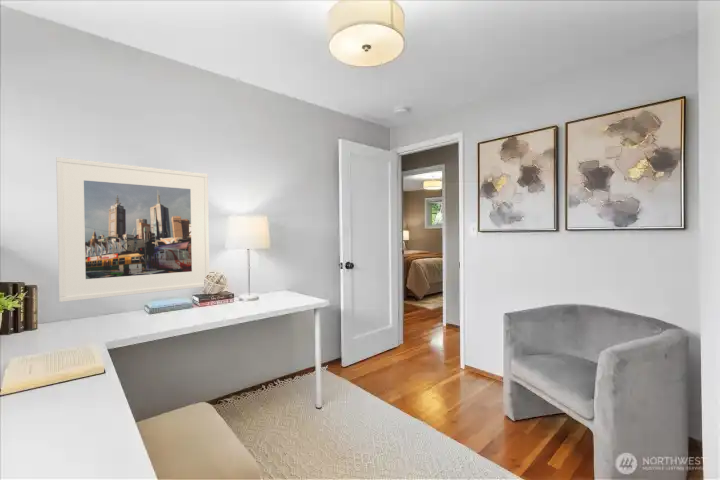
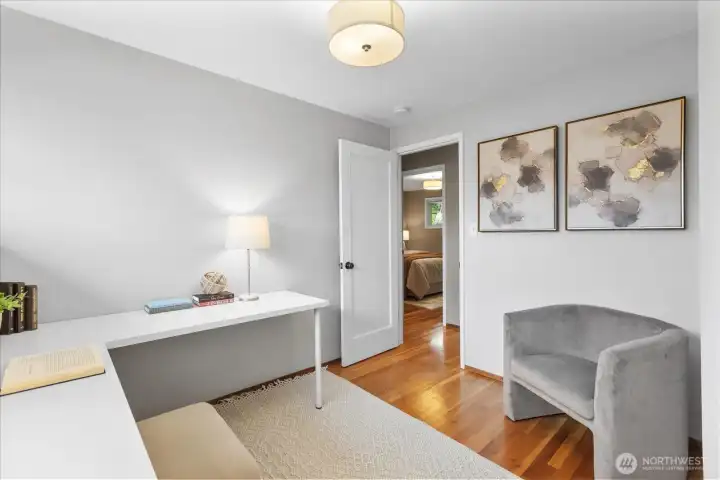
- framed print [55,156,210,303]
